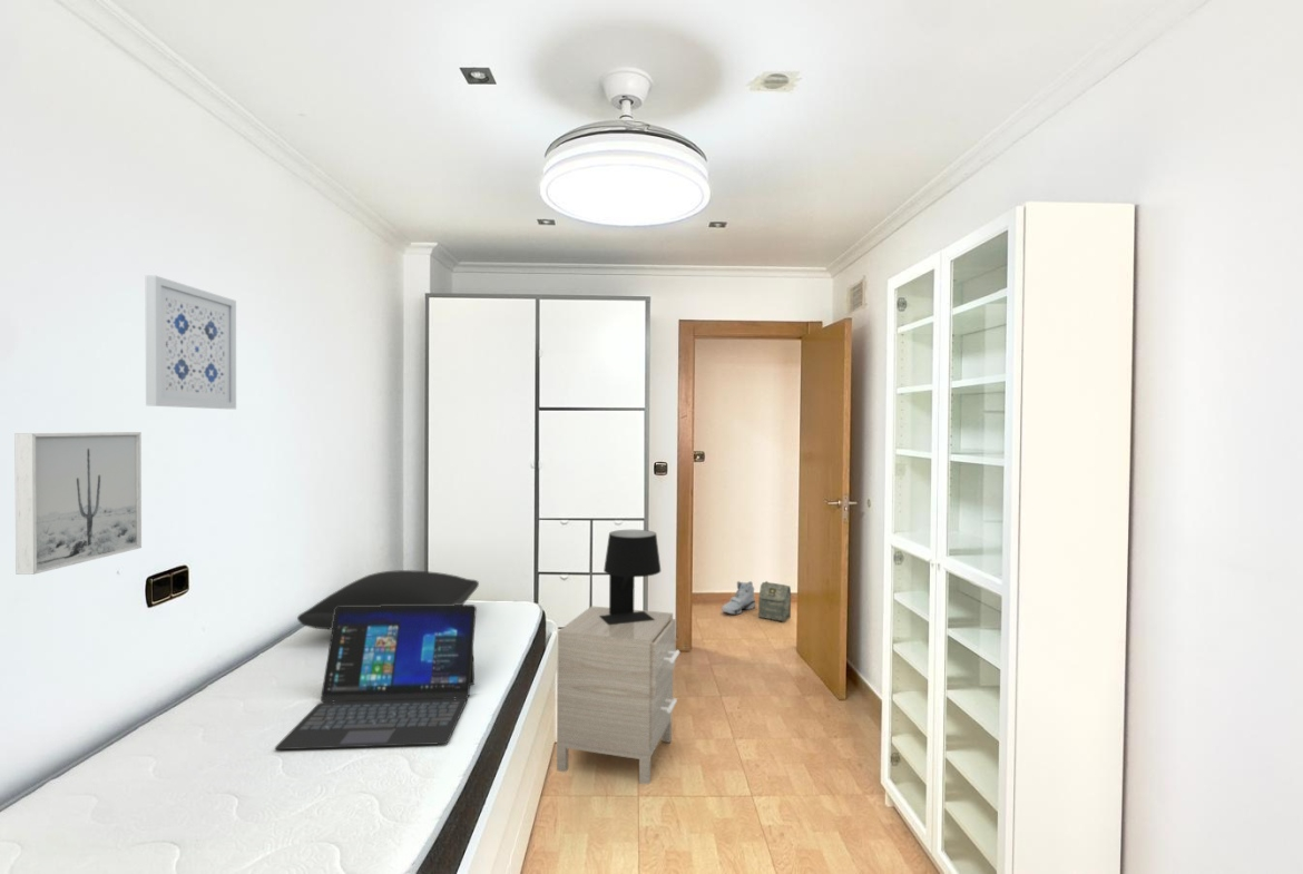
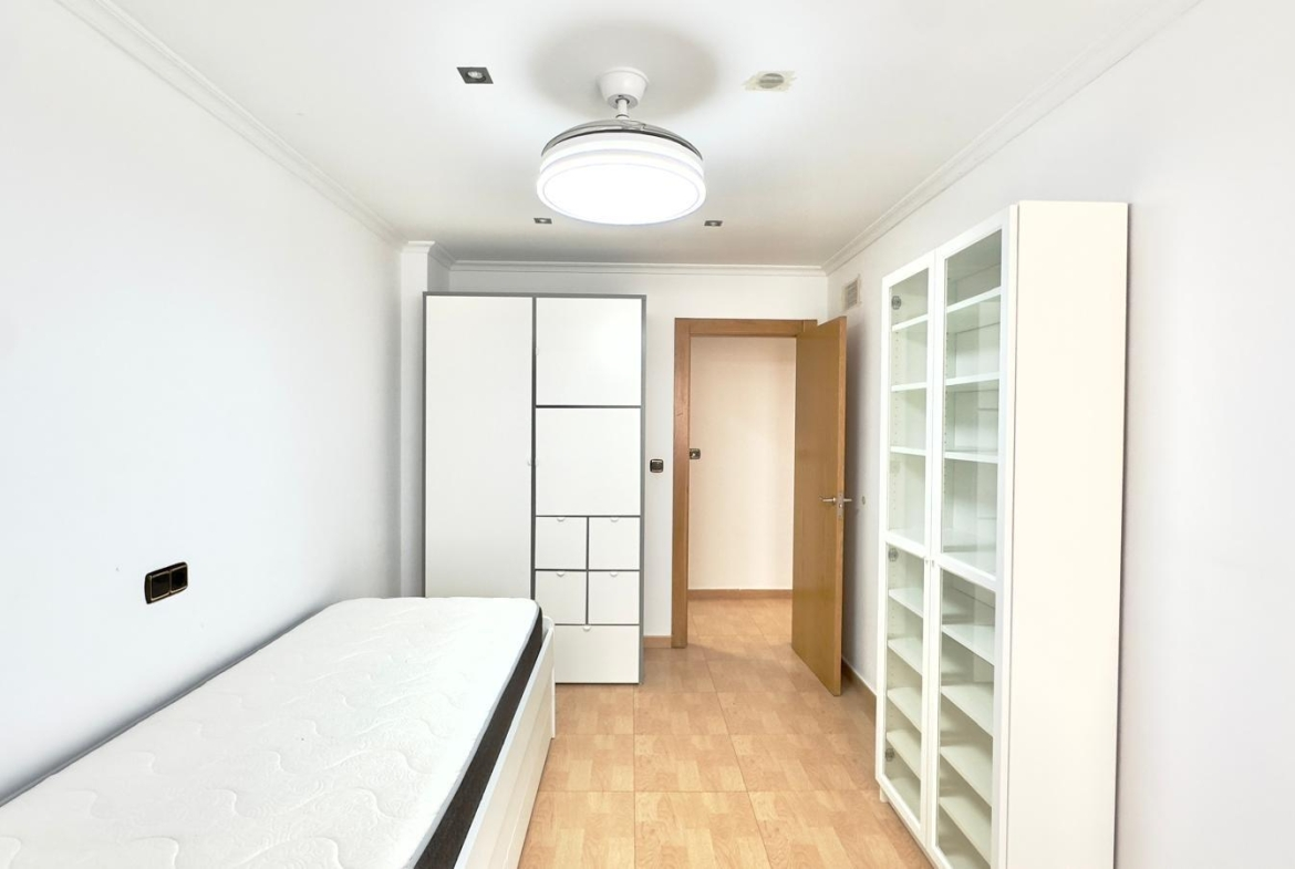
- wall art [13,431,143,576]
- pillow [296,569,480,630]
- wall art [145,274,237,410]
- laptop [274,603,478,750]
- sneaker [721,580,757,616]
- nightstand [556,605,680,786]
- bag [757,580,792,622]
- table lamp [599,529,662,625]
